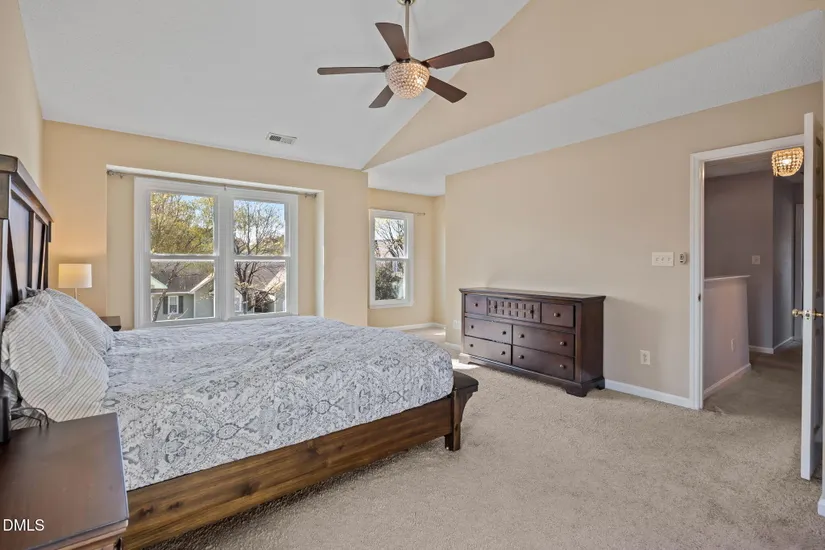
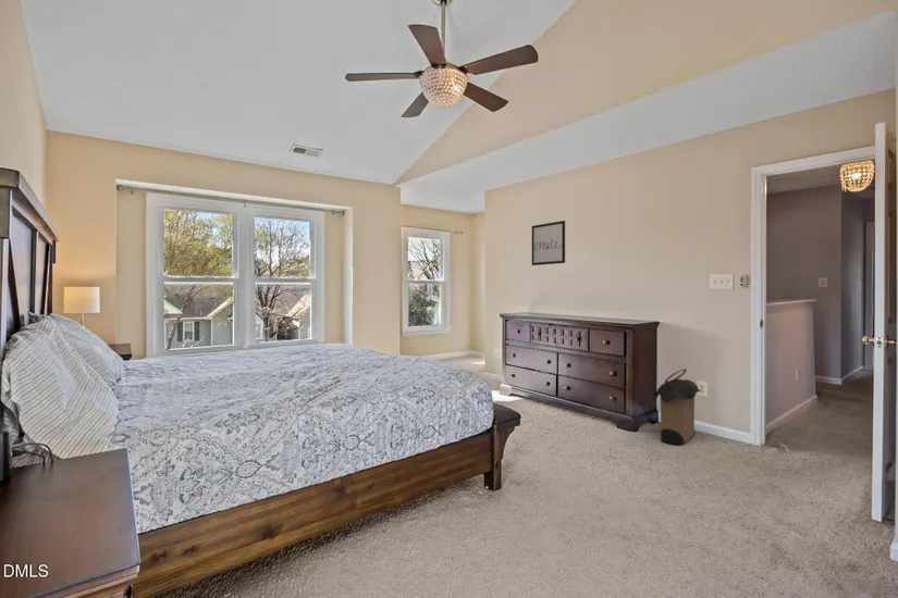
+ laundry hamper [653,367,702,446]
+ wall art [531,220,566,266]
